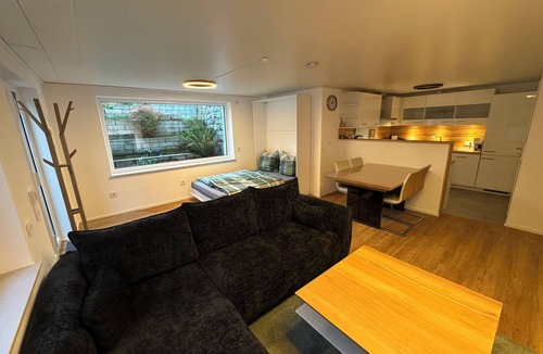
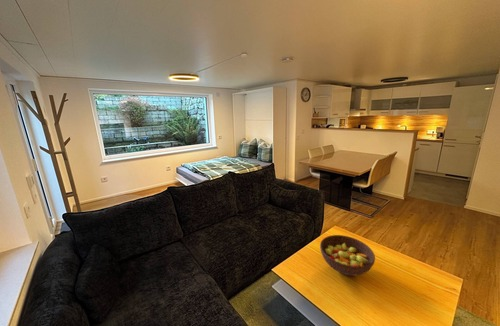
+ fruit bowl [319,234,376,277]
